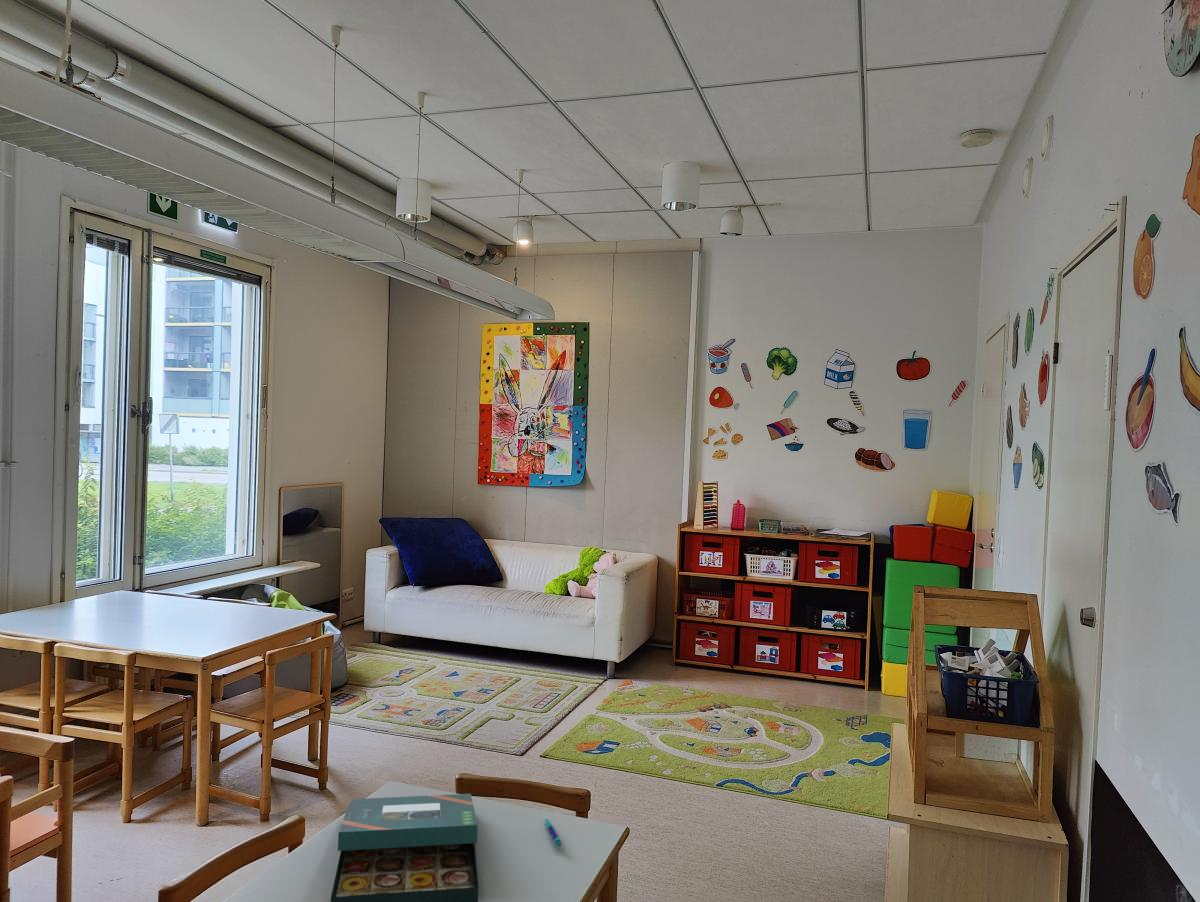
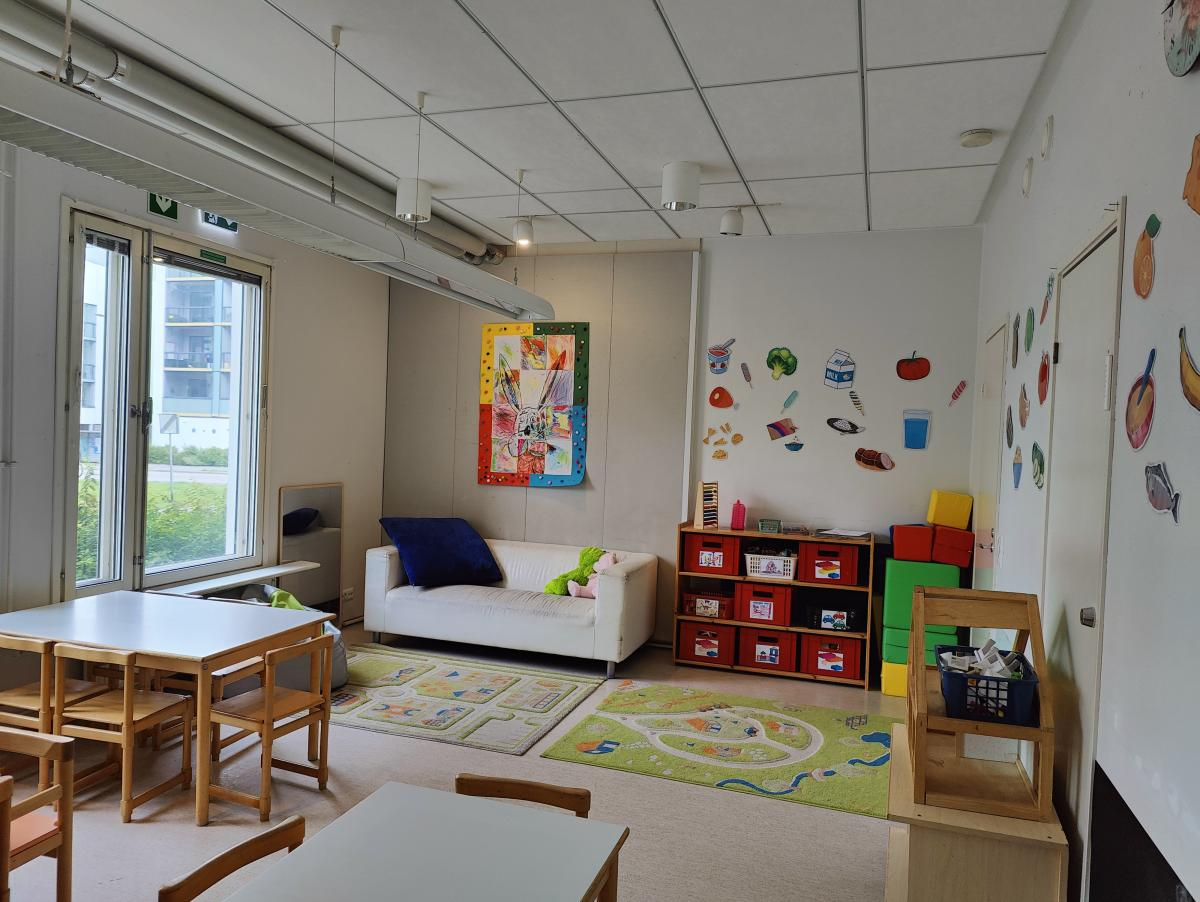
- board game [330,793,479,902]
- pen [544,817,562,848]
